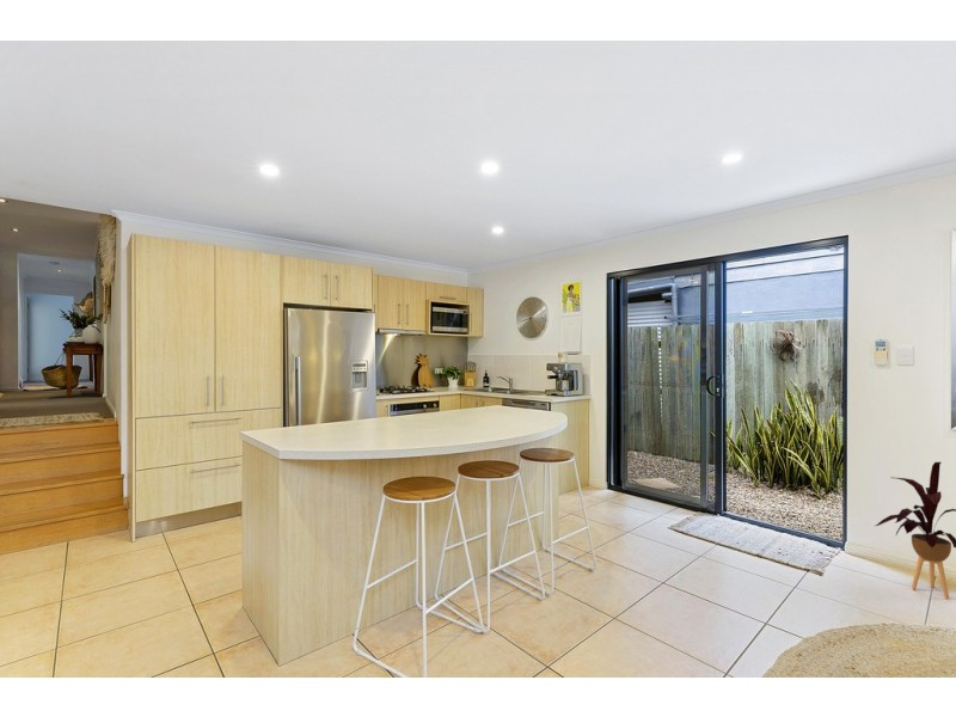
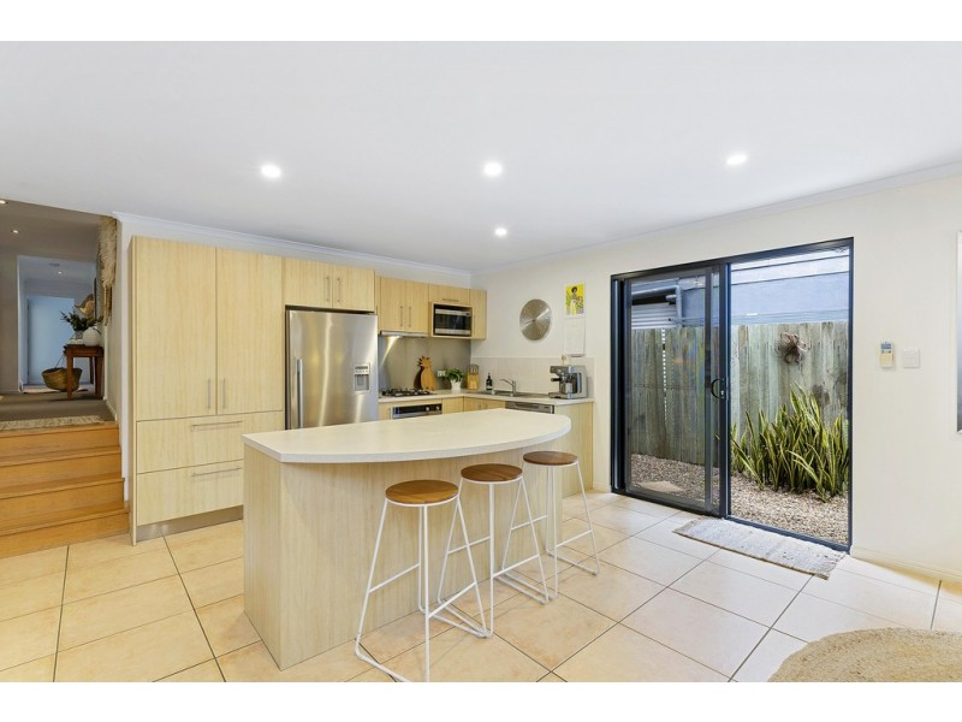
- house plant [875,461,956,600]
